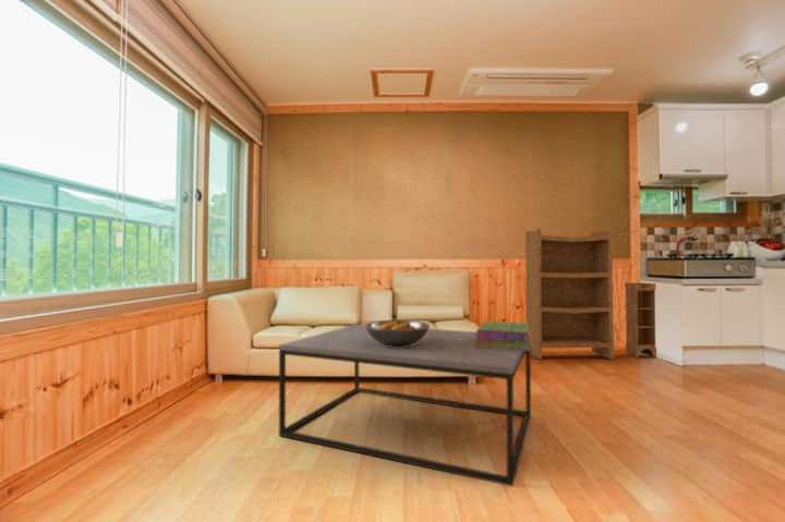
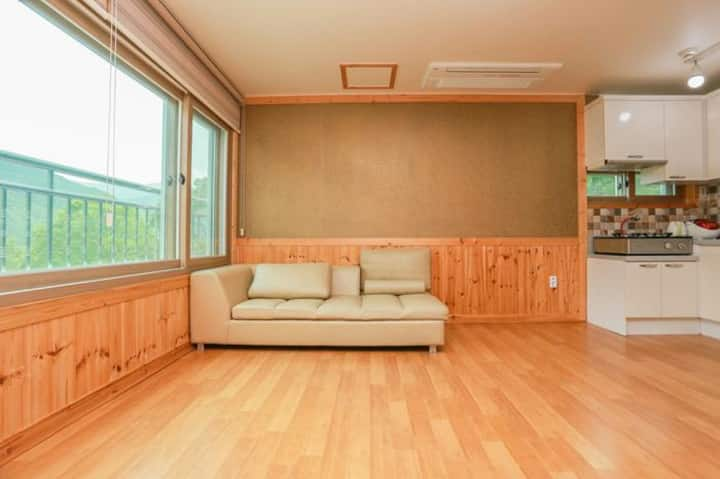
- bookshelf [524,228,657,360]
- coffee table [278,323,532,487]
- fruit bowl [364,319,432,347]
- stack of books [474,320,530,351]
